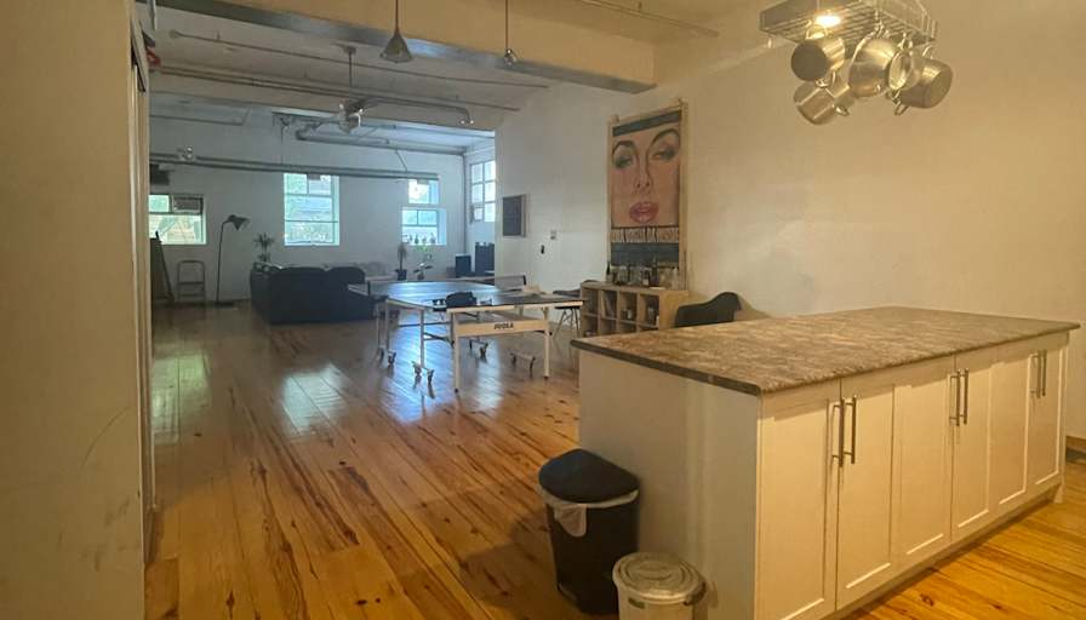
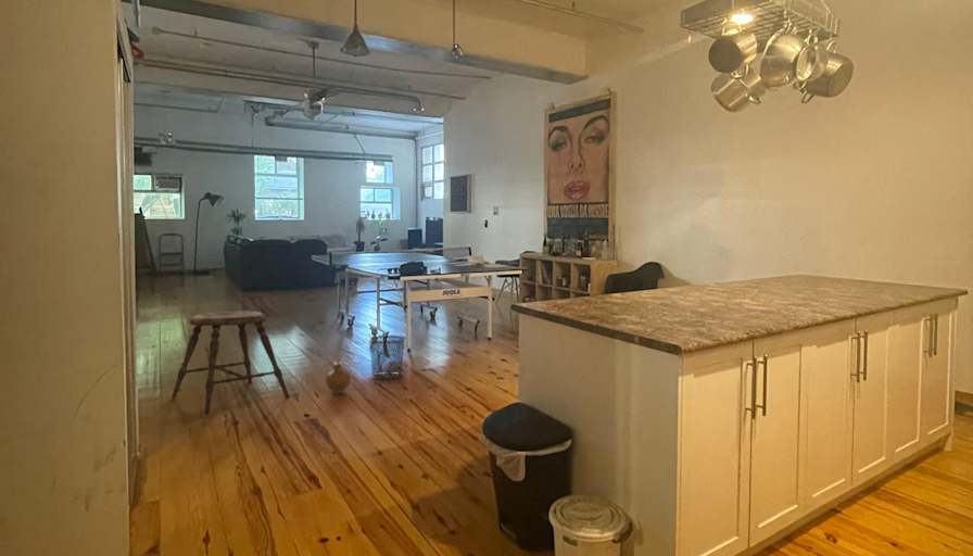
+ waste bin [368,334,406,381]
+ stool [170,311,291,416]
+ ceramic jug [325,362,352,395]
